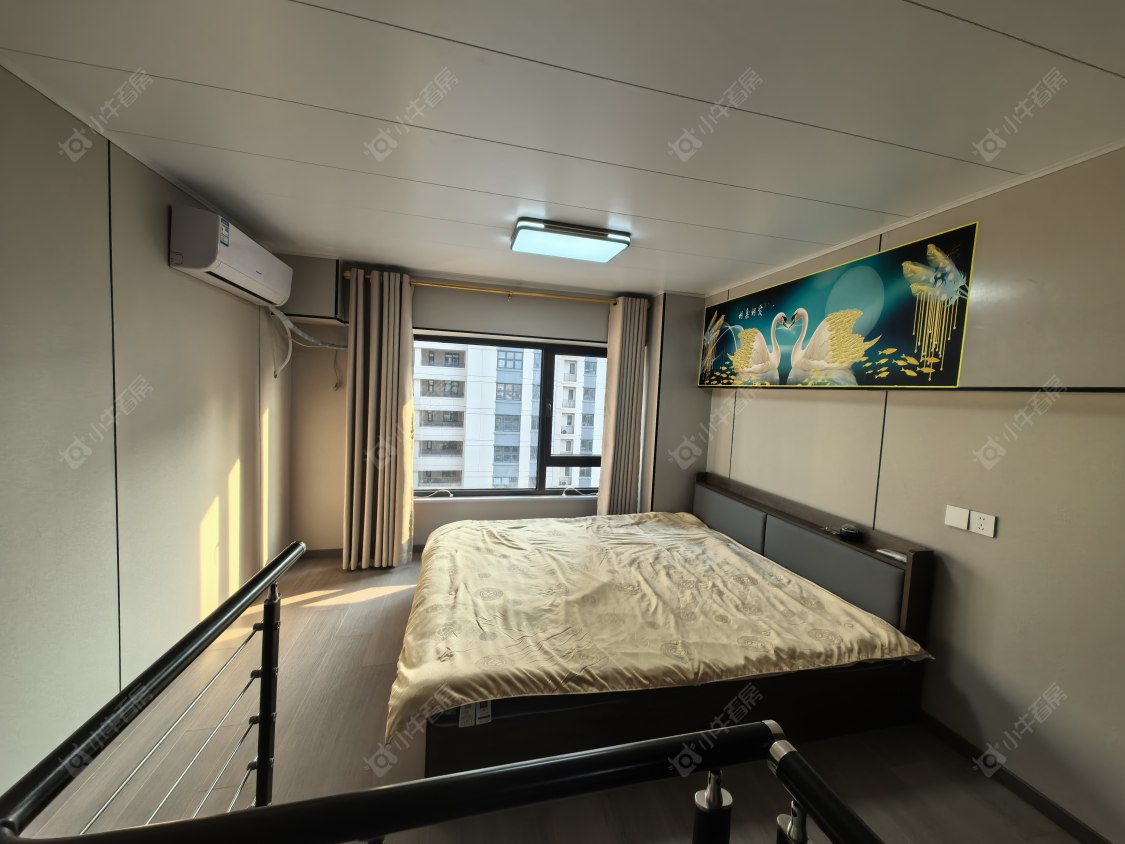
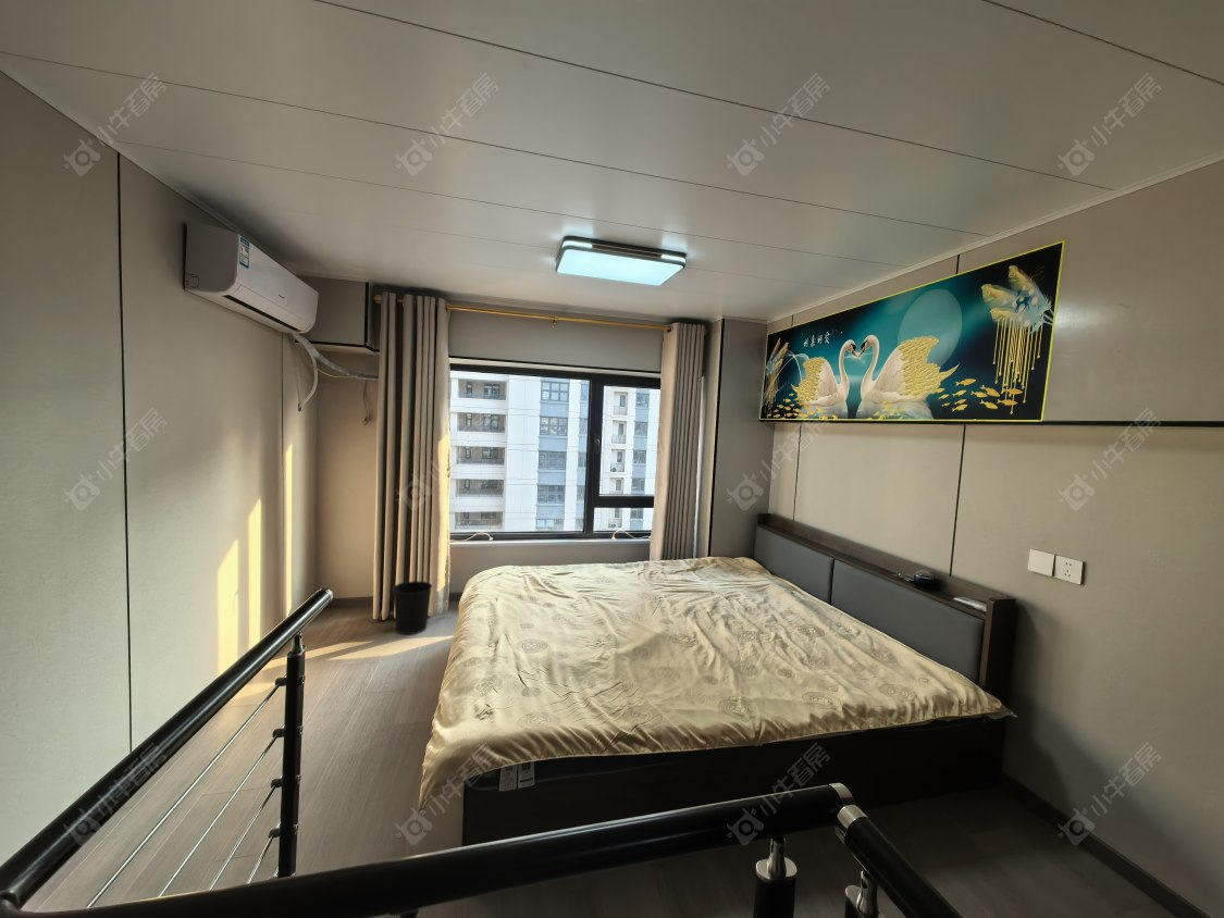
+ wastebasket [392,580,433,635]
